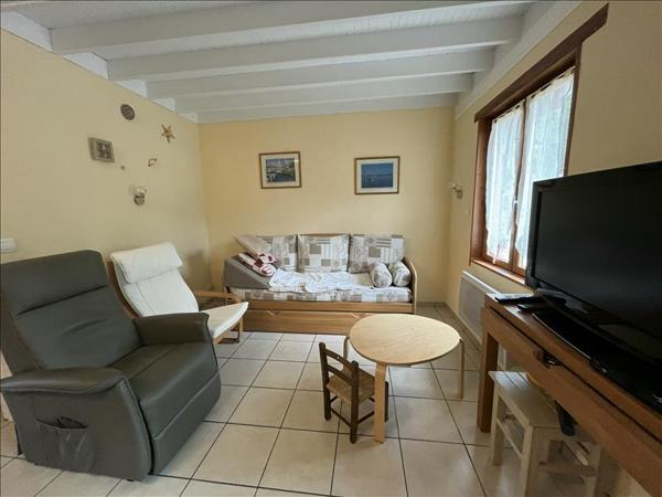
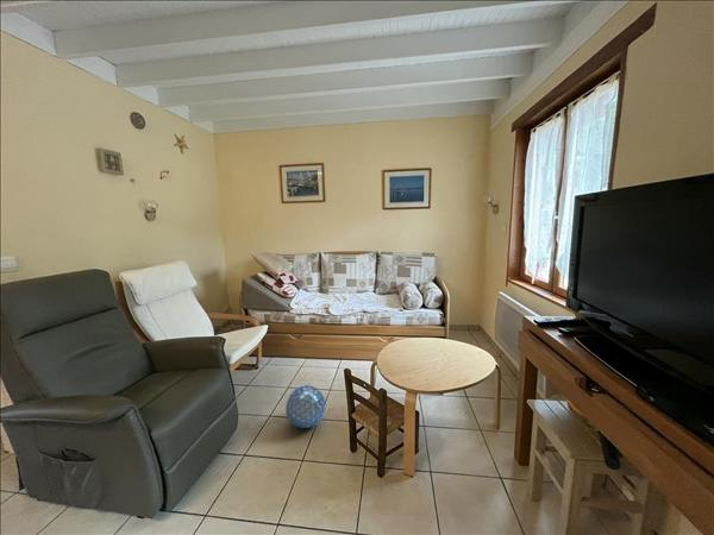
+ ball [284,384,326,429]
